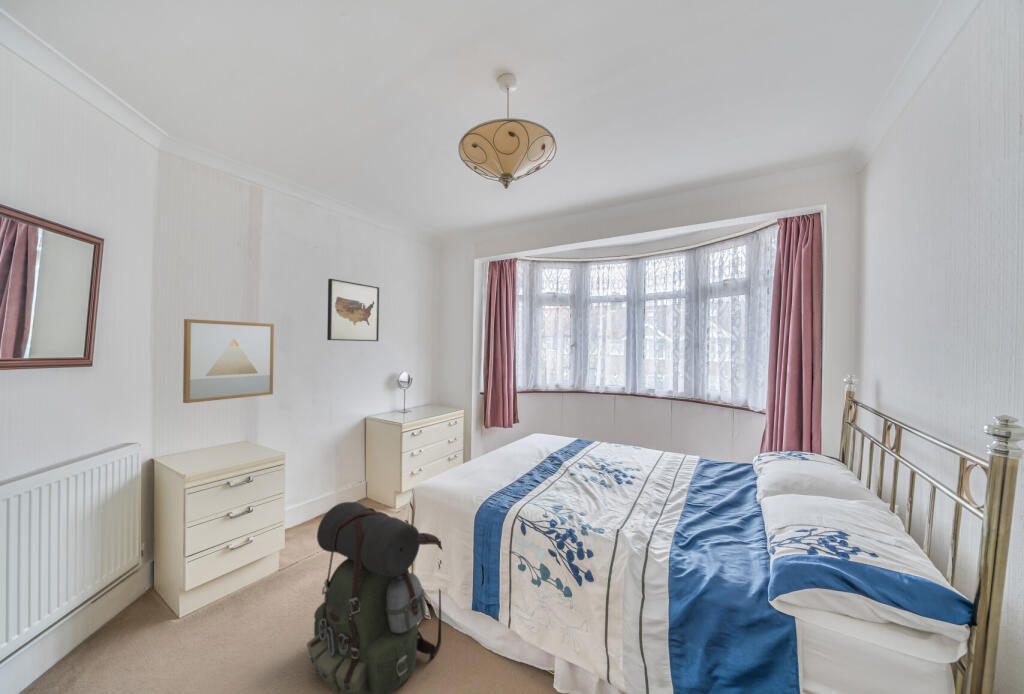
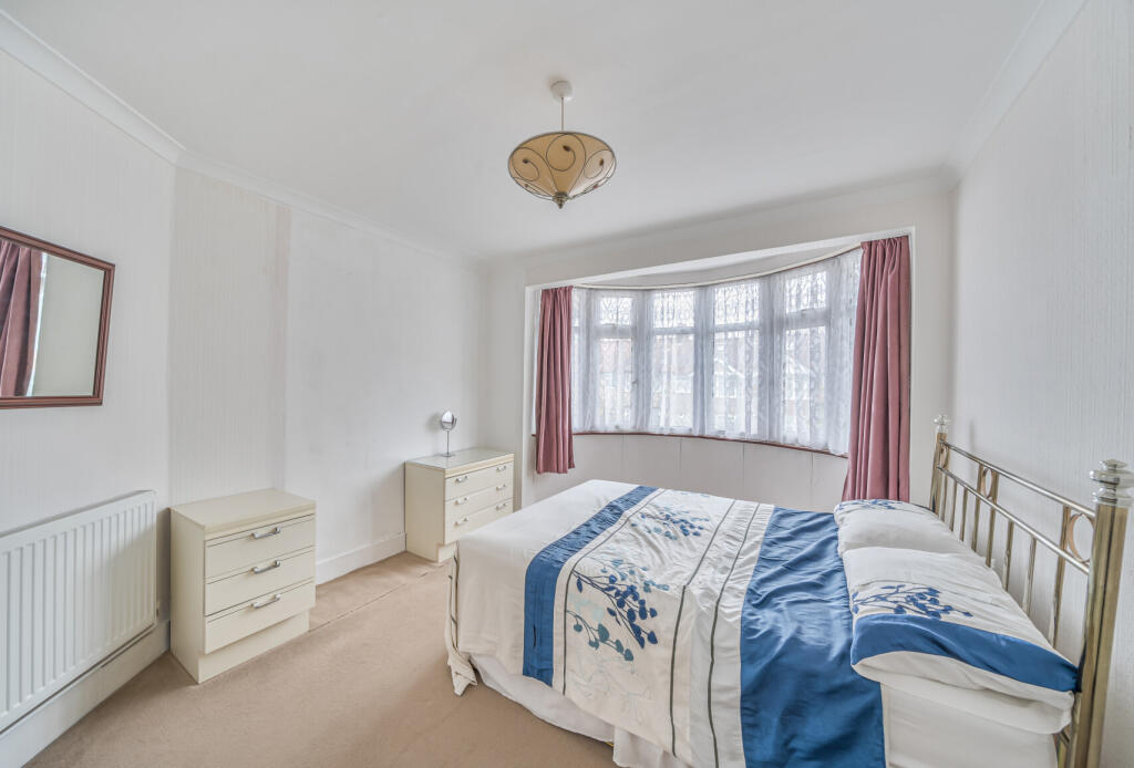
- backpack [306,501,443,694]
- wall art [182,318,275,404]
- wall art [326,278,380,342]
